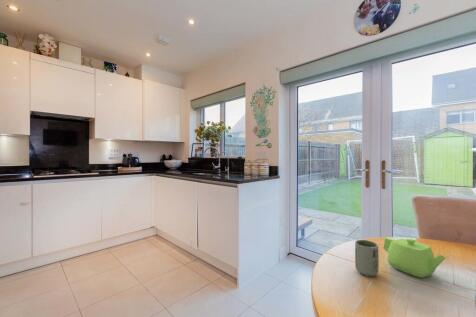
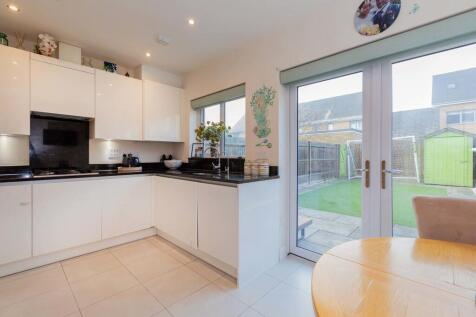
- cup [354,239,380,277]
- teapot [383,236,447,278]
